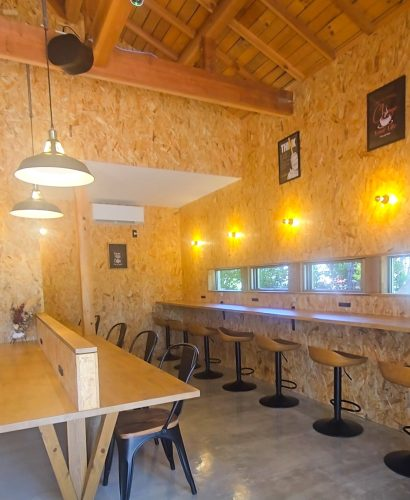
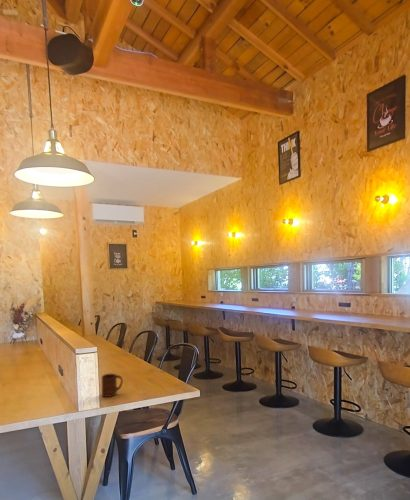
+ cup [101,373,124,398]
